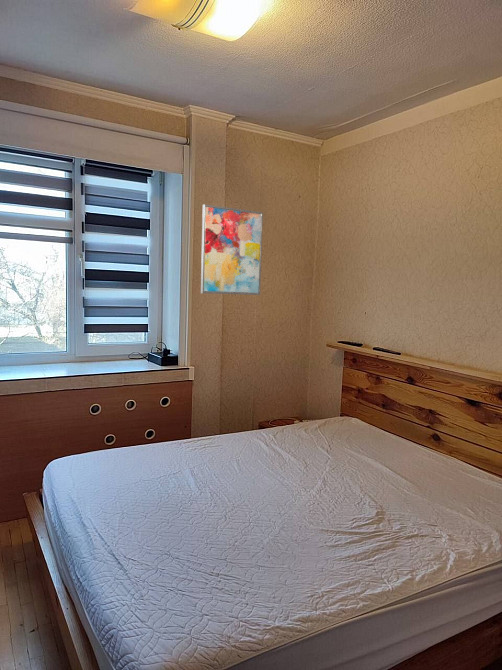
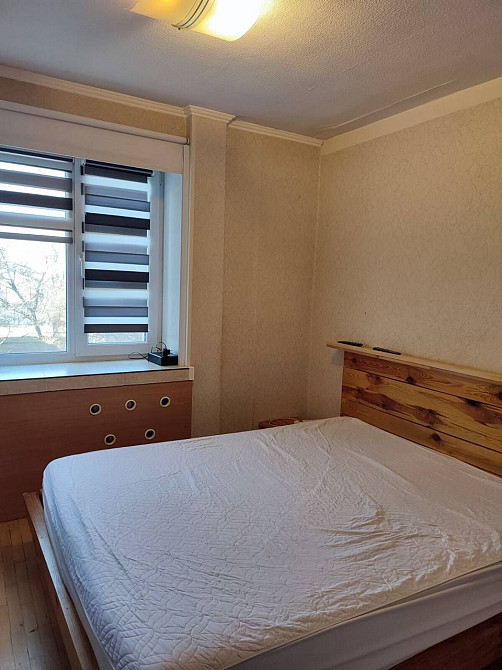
- wall art [200,203,264,296]
